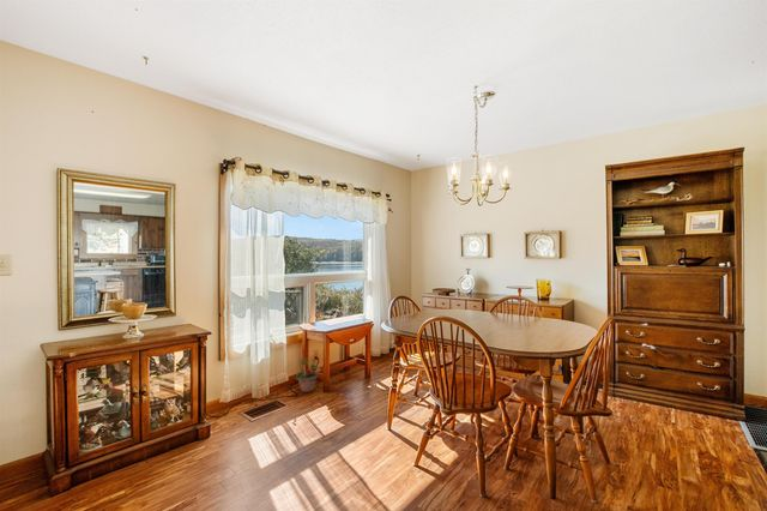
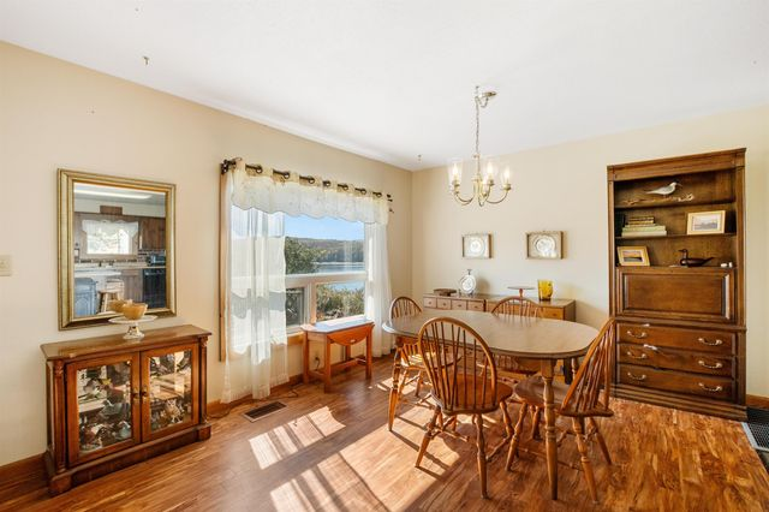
- potted plant [295,356,321,393]
